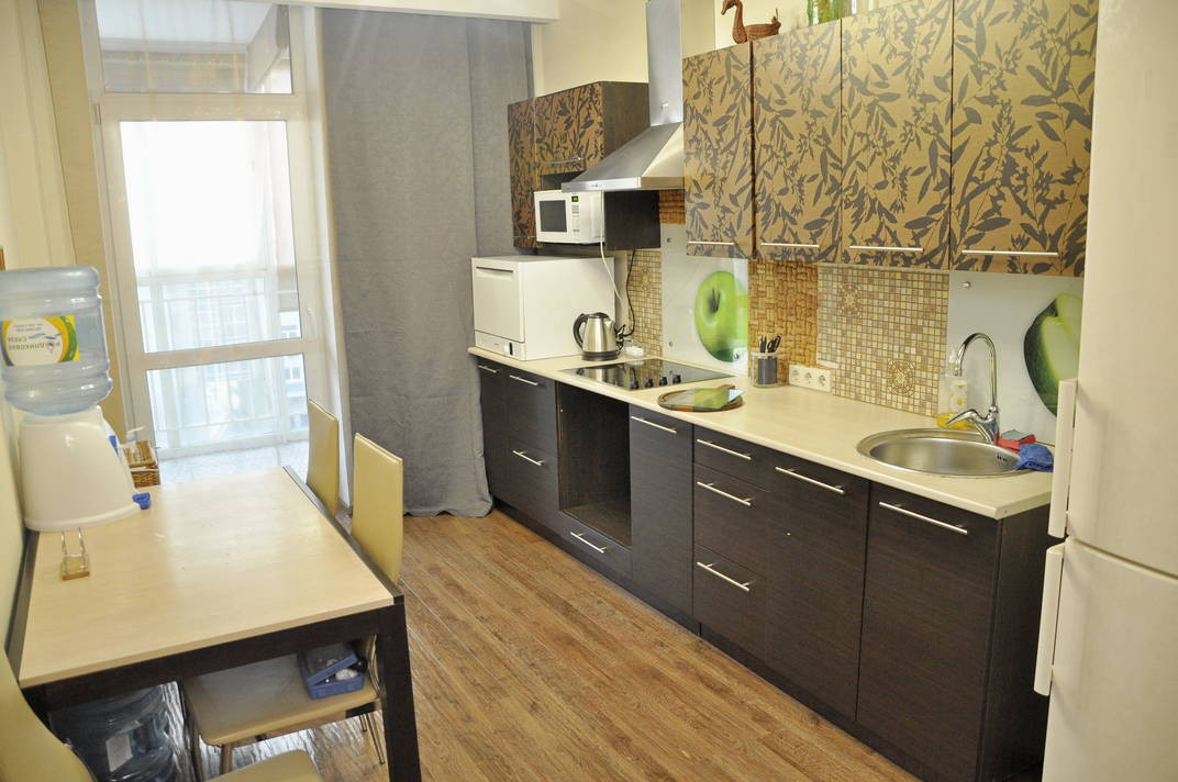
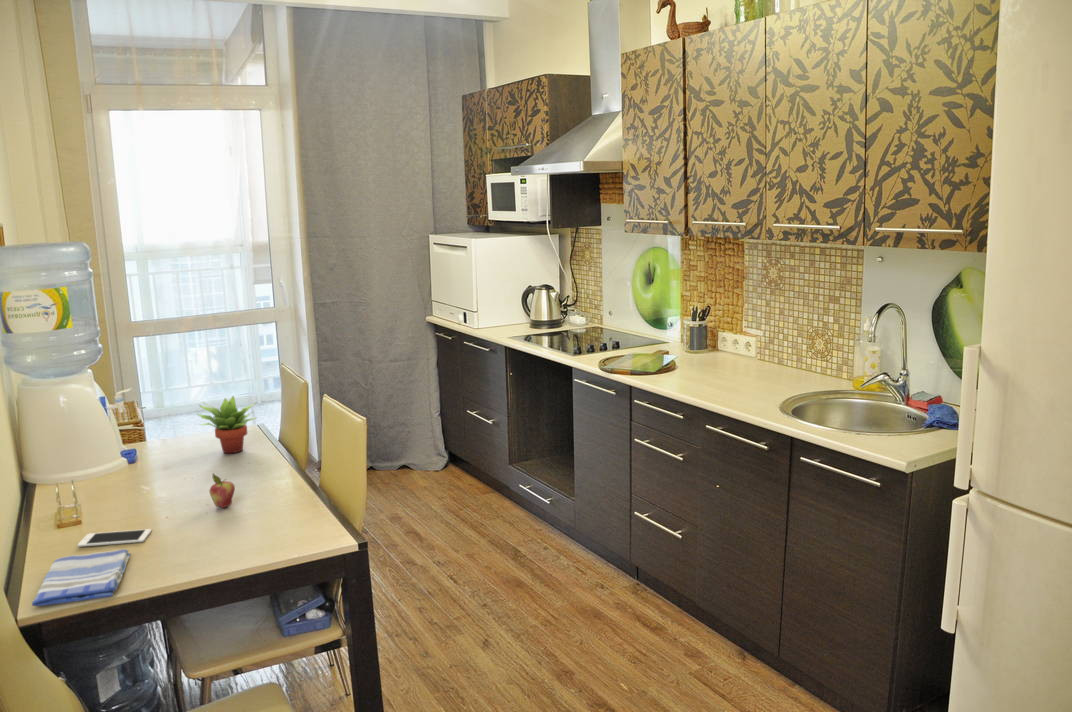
+ fruit [209,472,236,509]
+ cell phone [76,528,152,548]
+ succulent plant [196,395,258,454]
+ dish towel [31,548,132,607]
